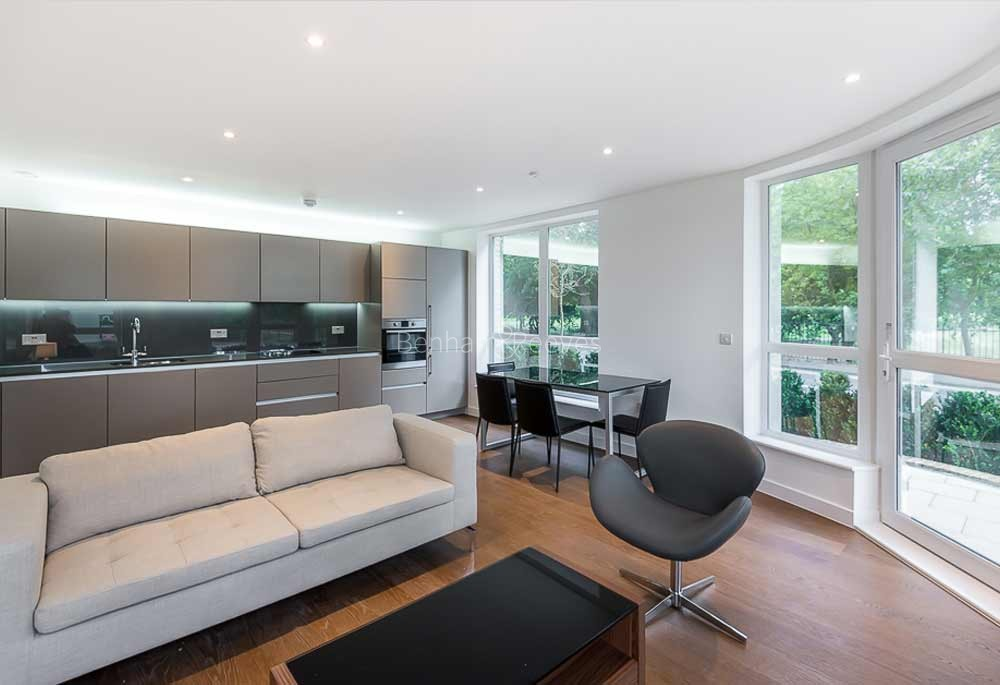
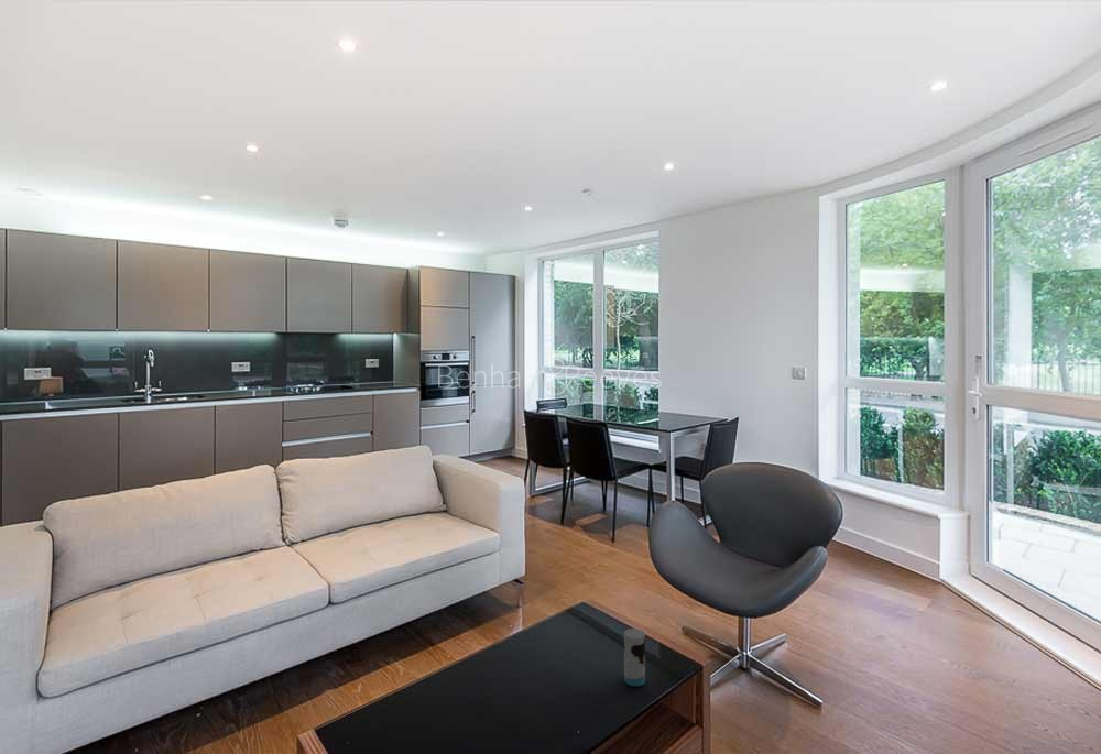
+ cup [623,627,646,687]
